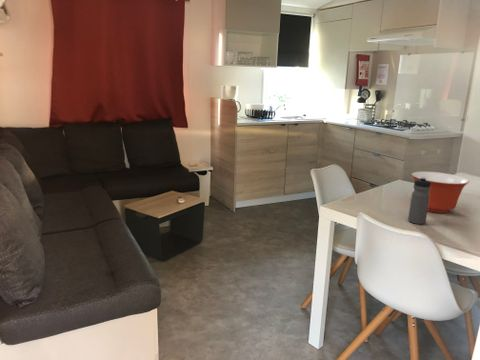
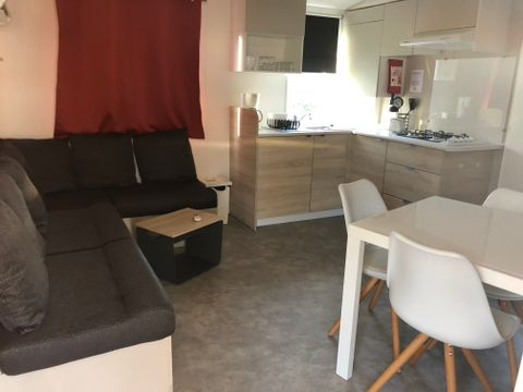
- mixing bowl [411,171,470,214]
- water bottle [407,177,431,225]
